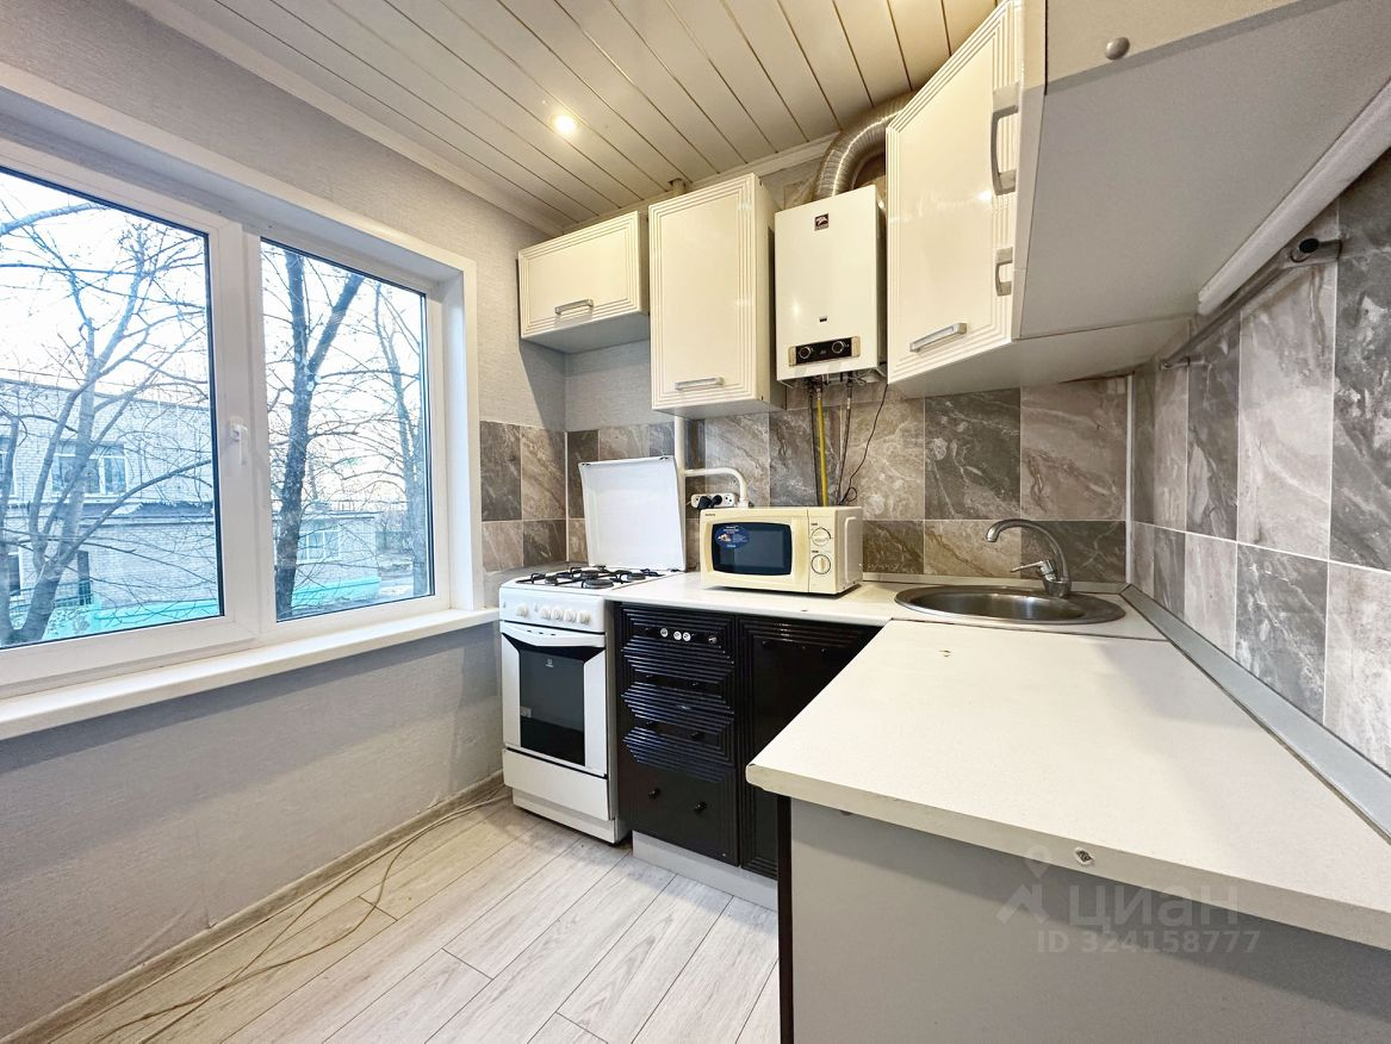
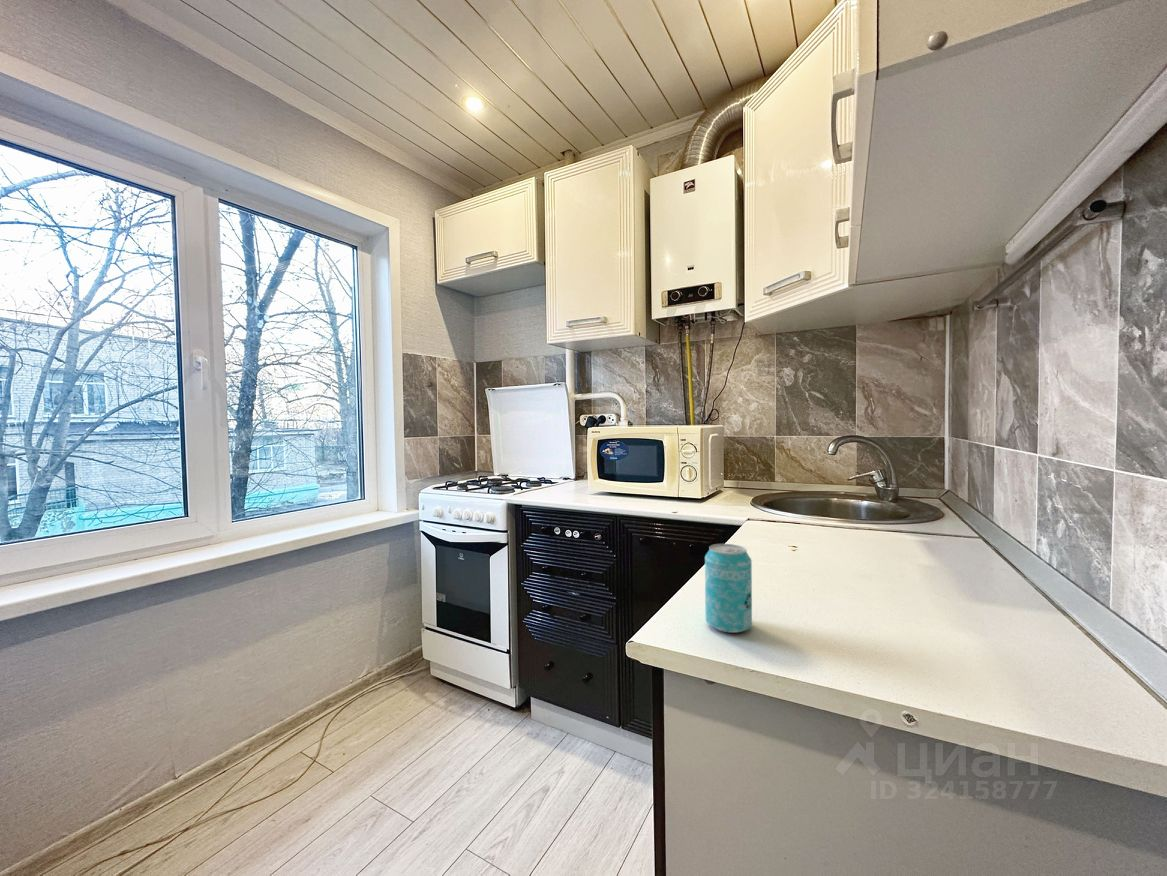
+ beverage can [704,543,753,634]
